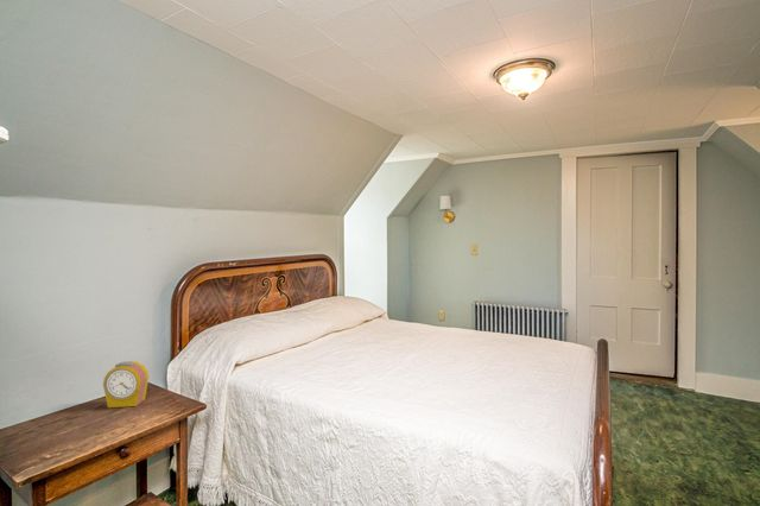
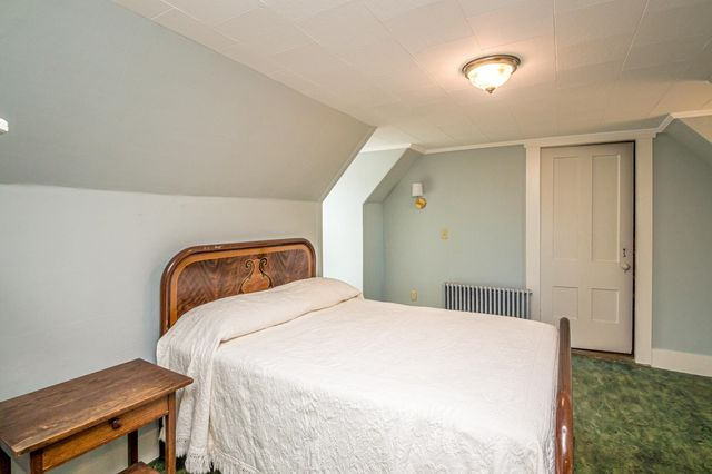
- alarm clock [102,360,150,409]
